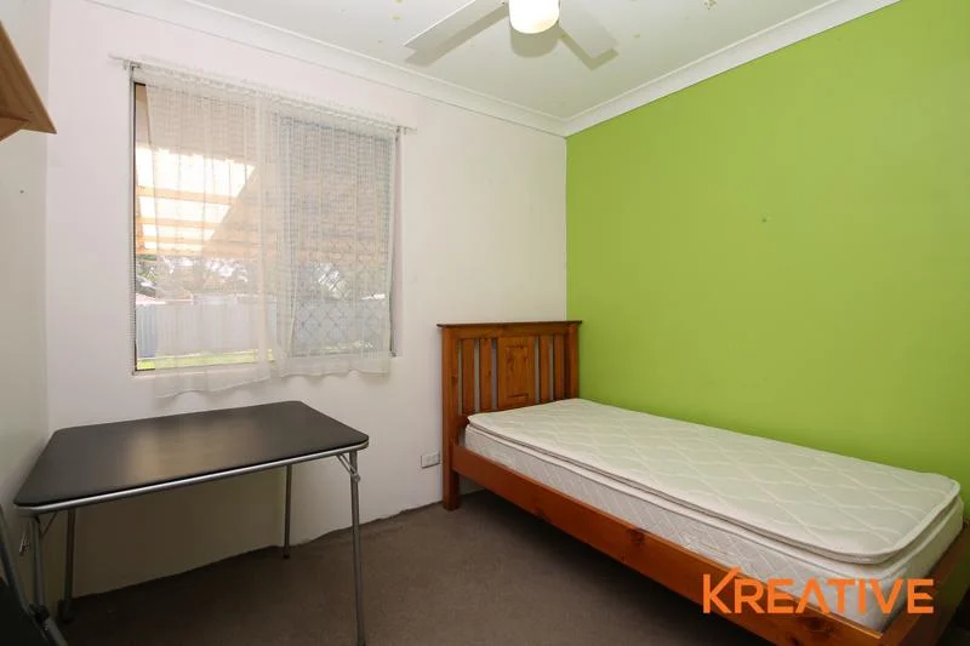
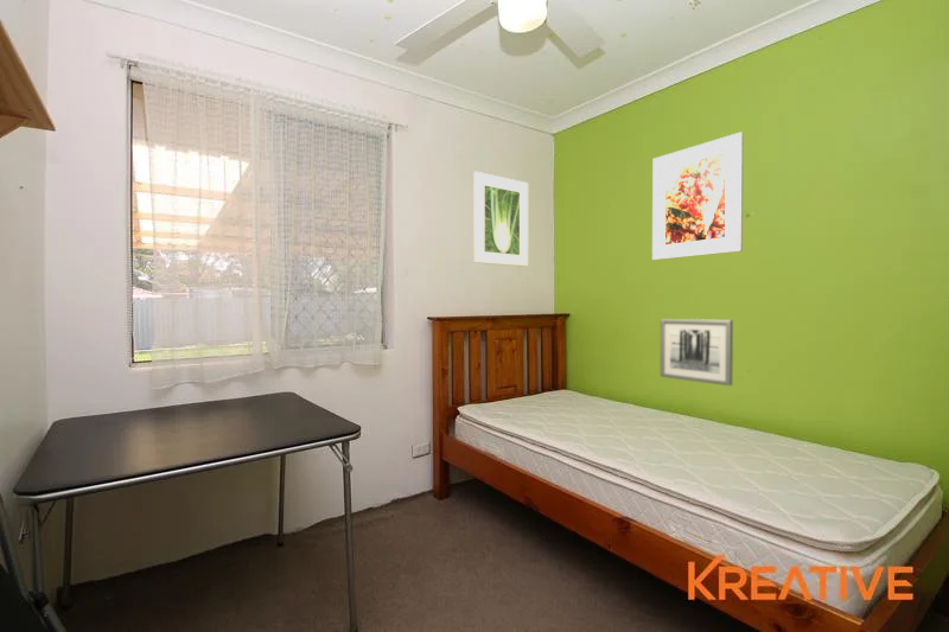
+ wall art [660,318,734,387]
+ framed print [472,171,529,268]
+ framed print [651,130,745,261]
